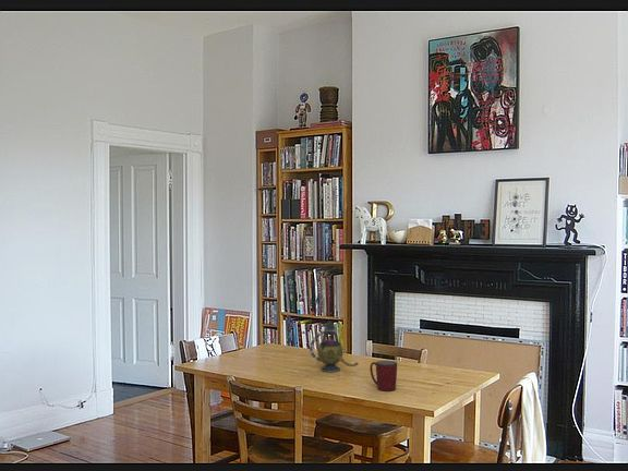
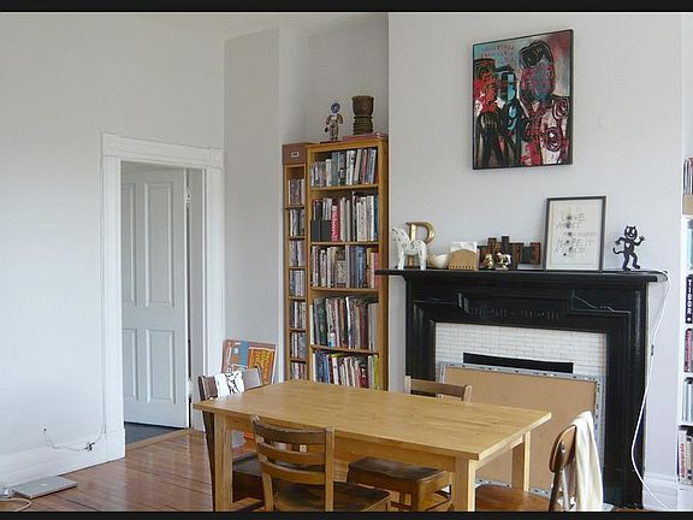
- mug [370,360,398,392]
- teapot [309,319,360,373]
